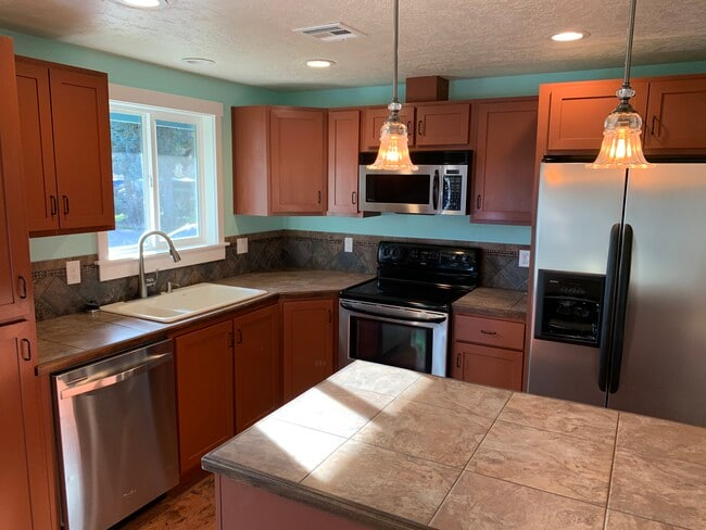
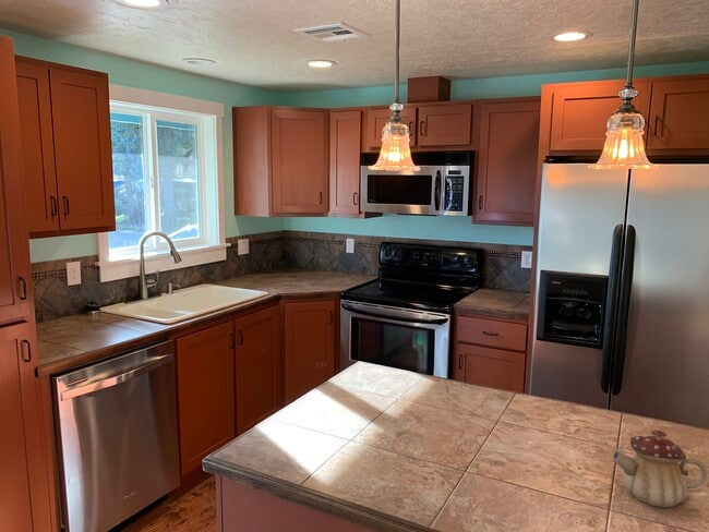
+ teapot [612,430,708,509]
